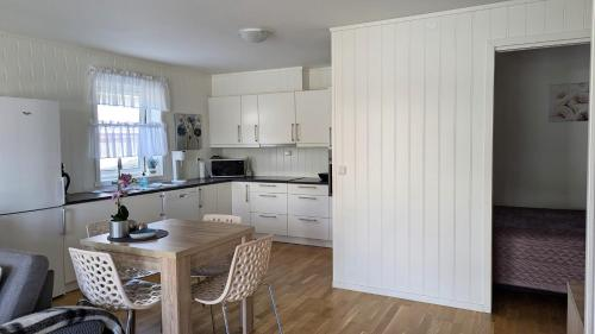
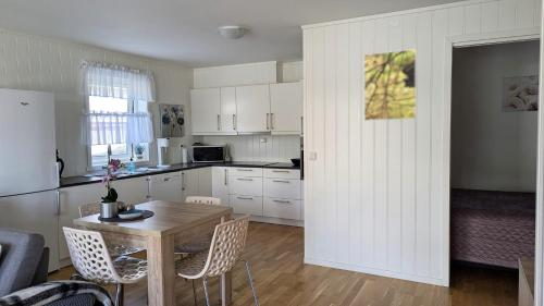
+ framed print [363,48,418,122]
